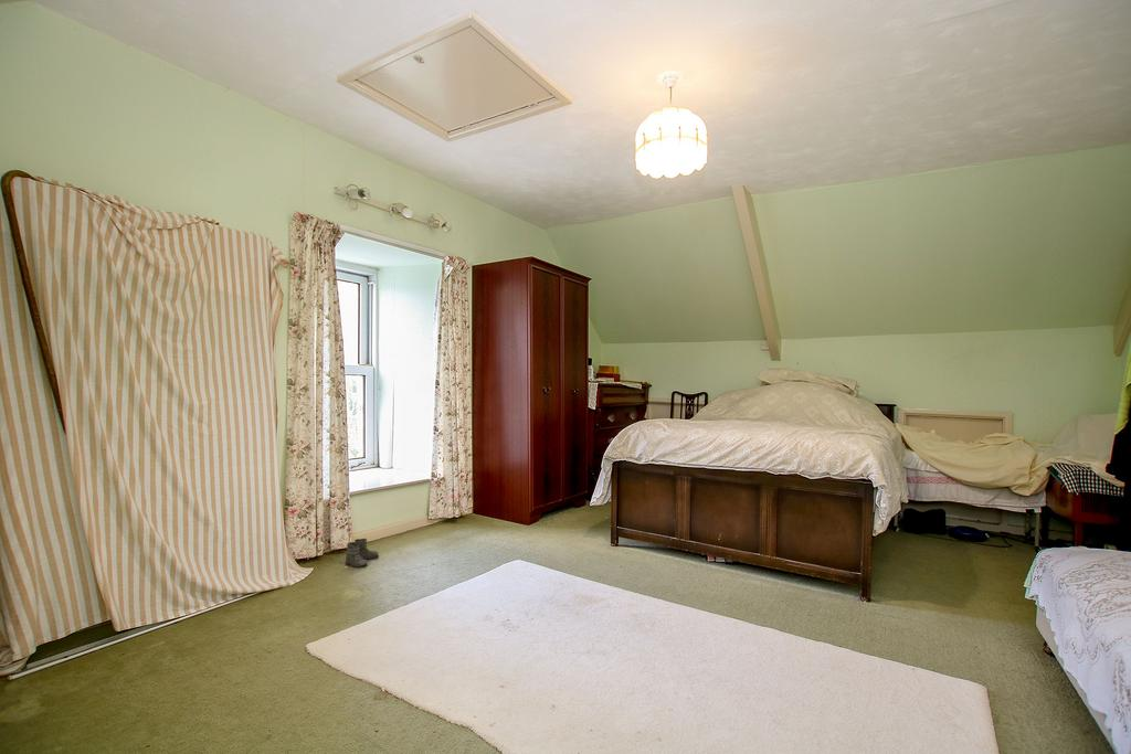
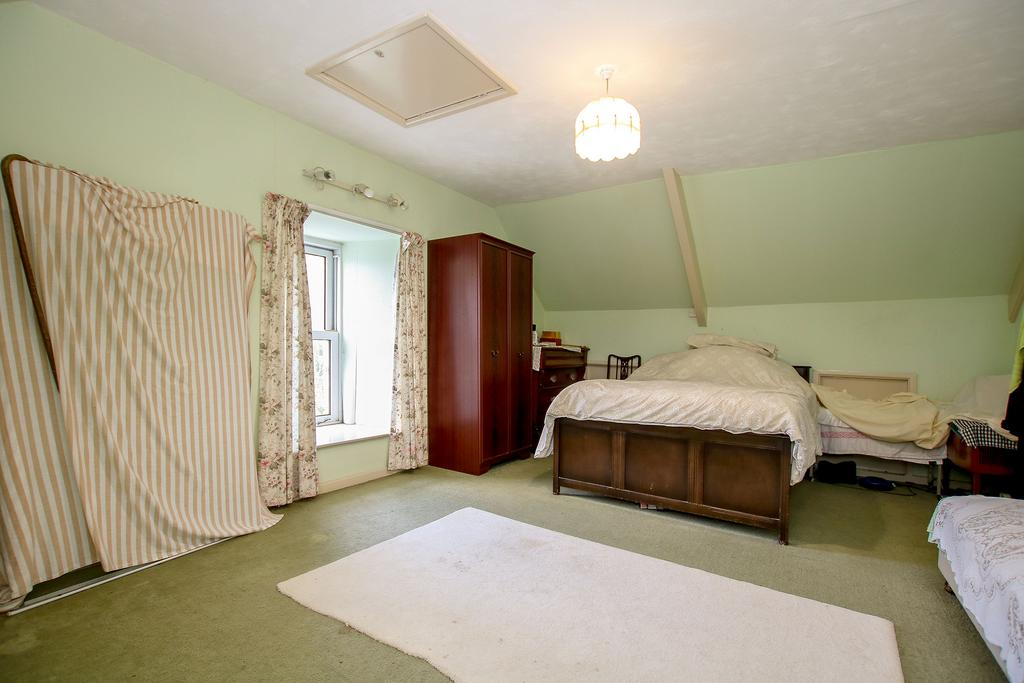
- boots [345,538,380,569]
